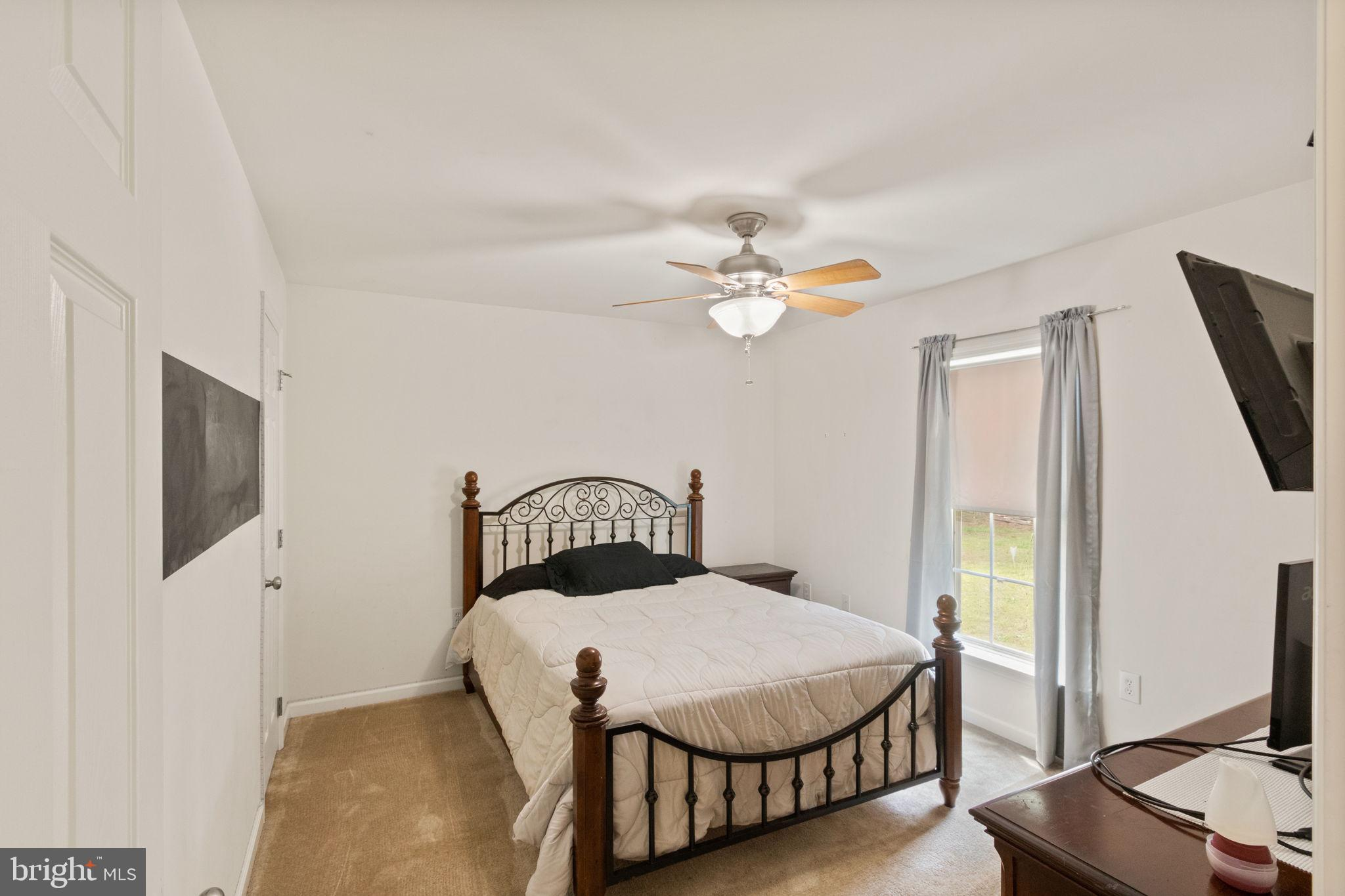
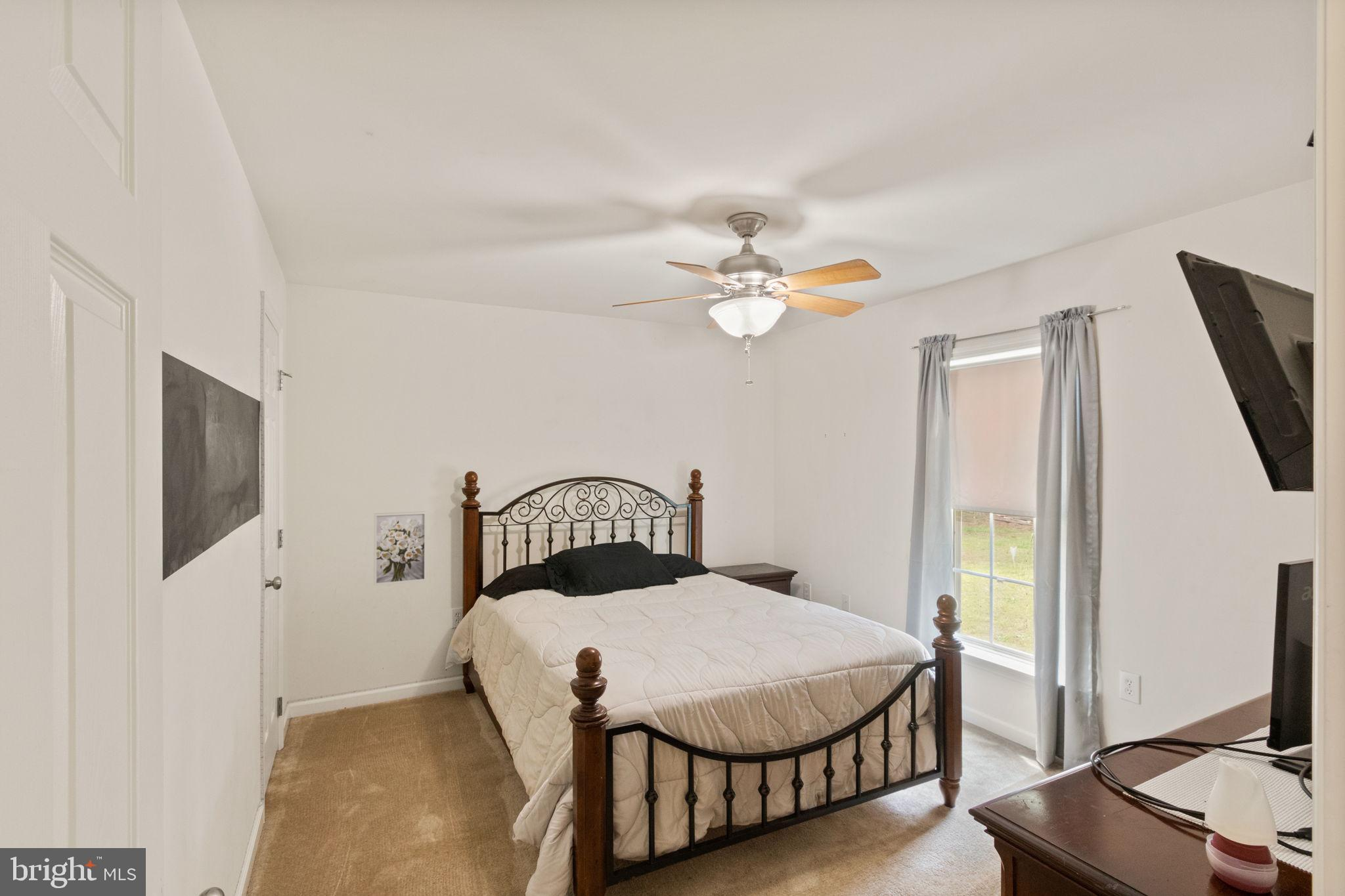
+ wall art [373,511,428,586]
